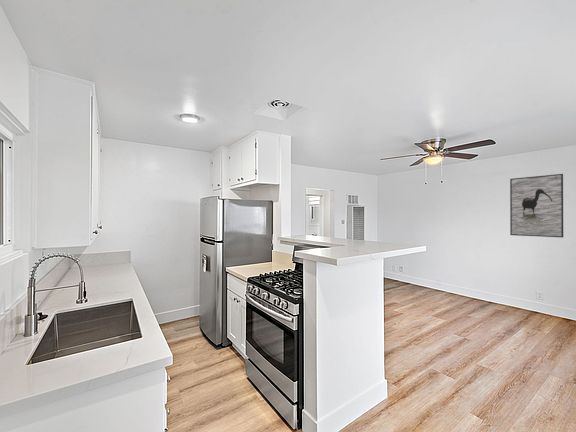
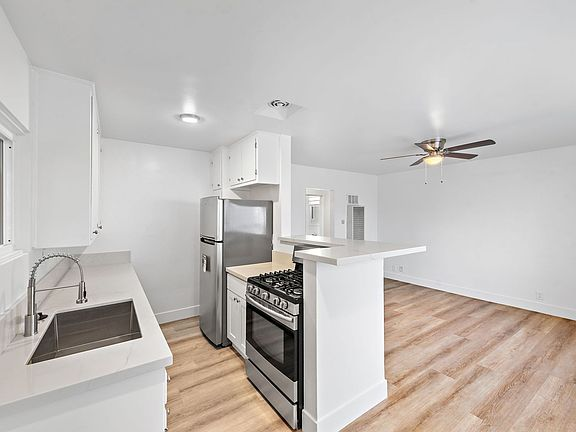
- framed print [509,173,564,238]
